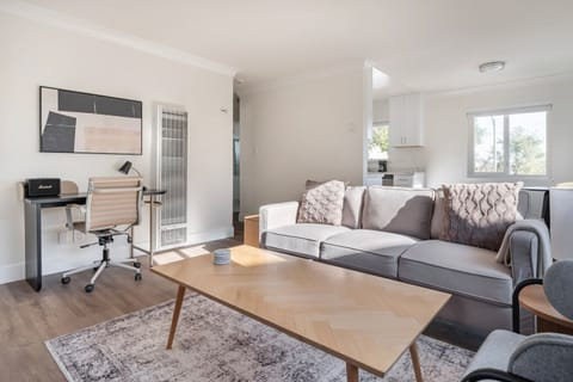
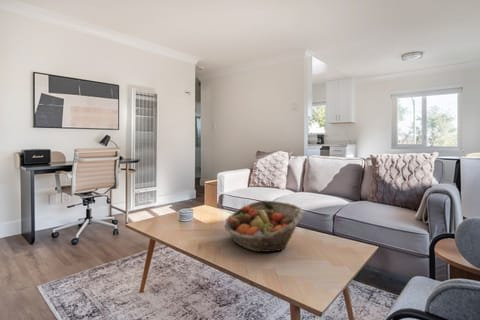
+ fruit basket [223,200,304,253]
